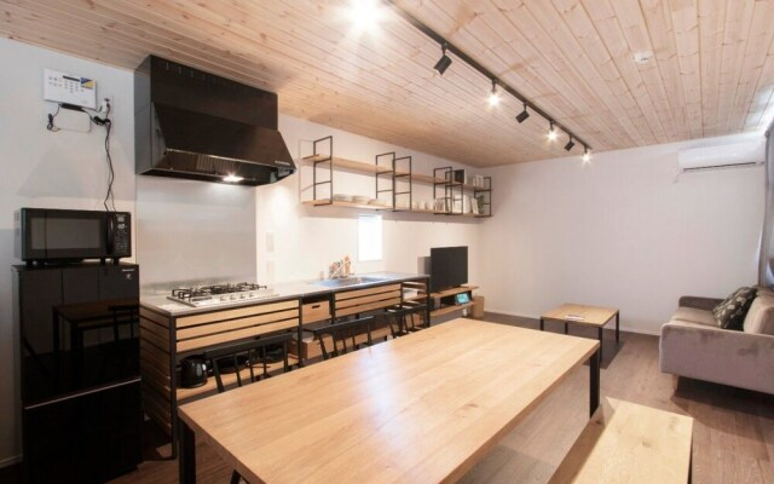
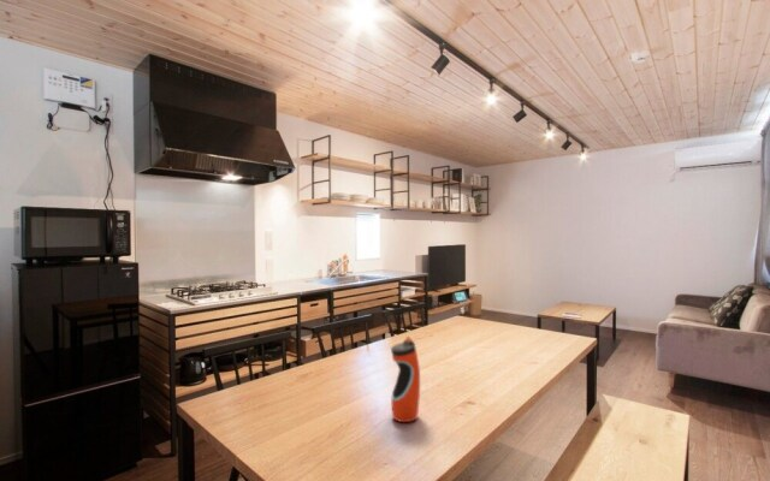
+ water bottle [390,335,421,423]
